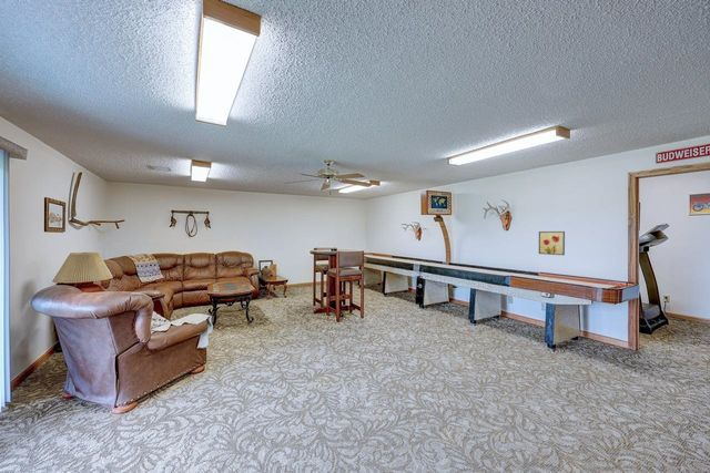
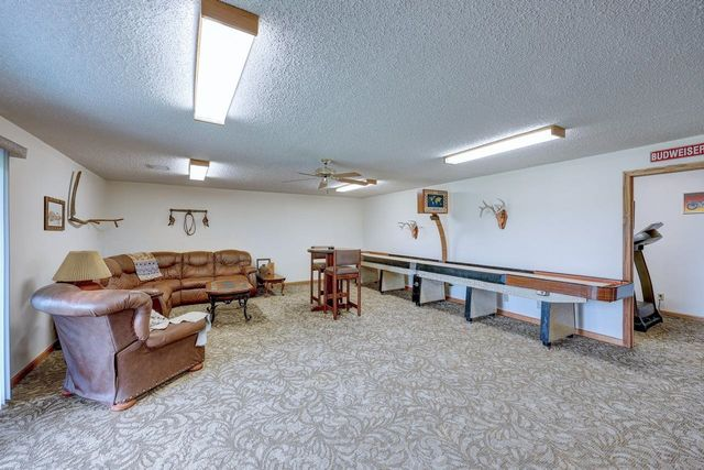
- wall art [538,230,566,256]
